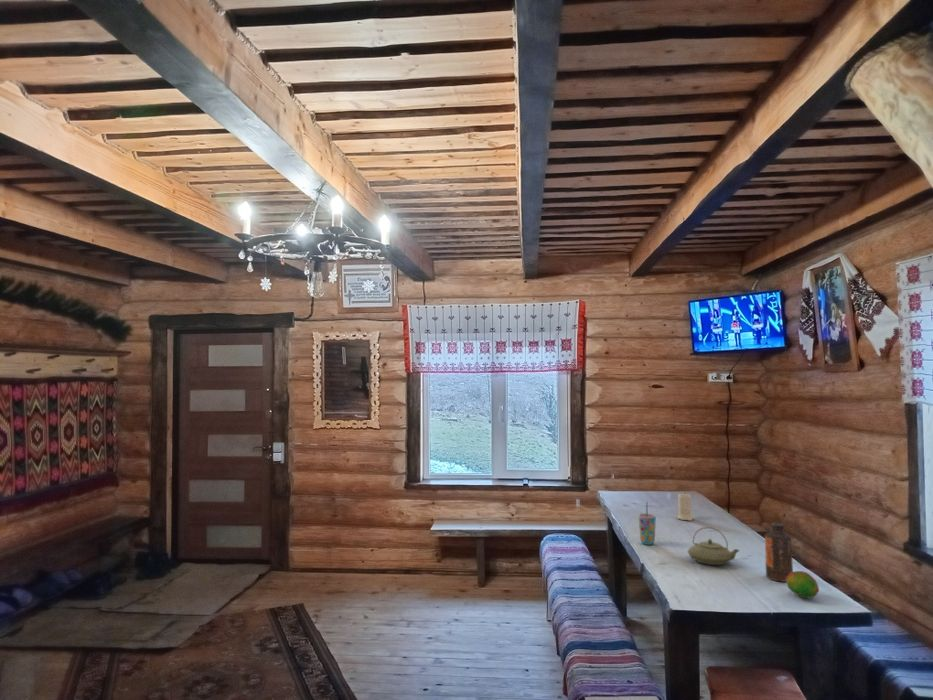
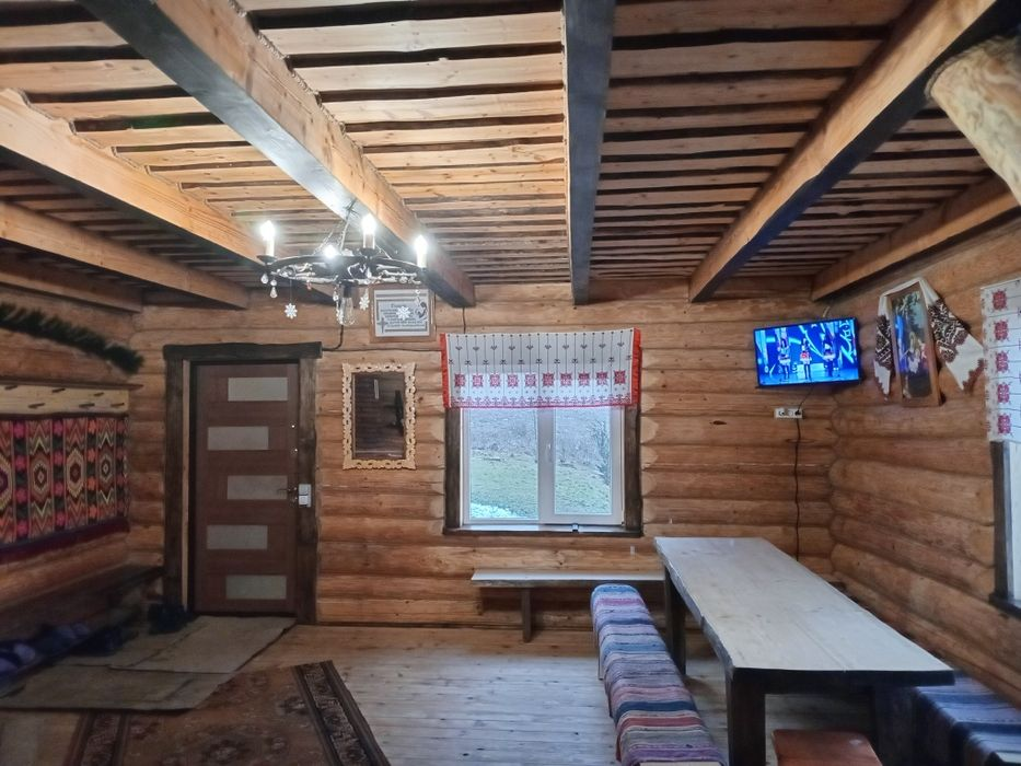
- fruit [785,570,820,599]
- cup [637,501,657,546]
- bottle [764,521,794,583]
- teapot [687,526,740,566]
- candle [676,493,694,522]
